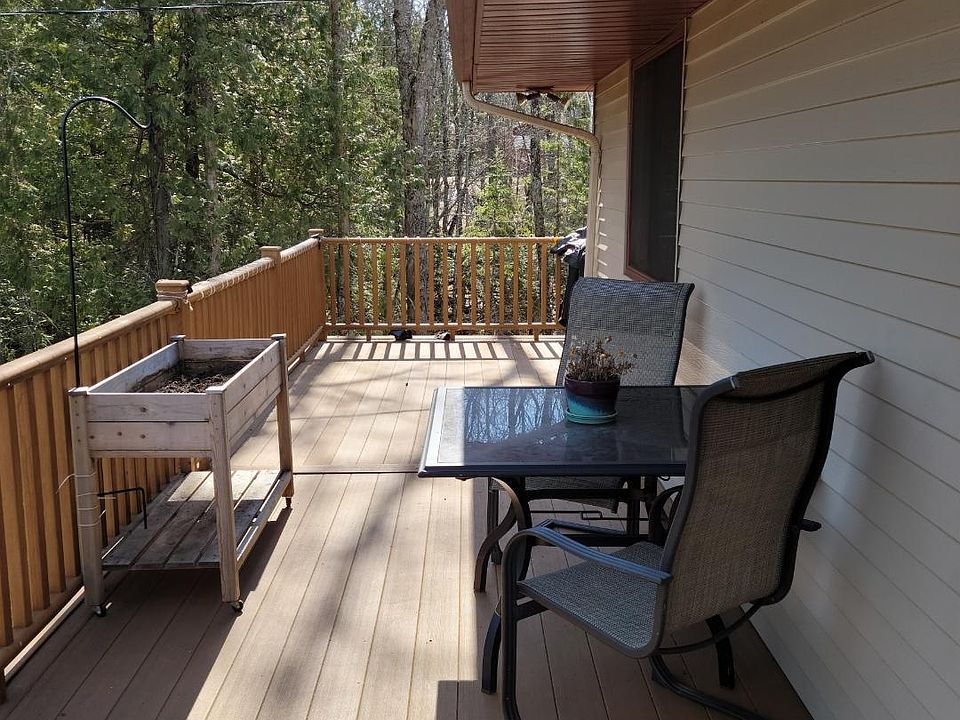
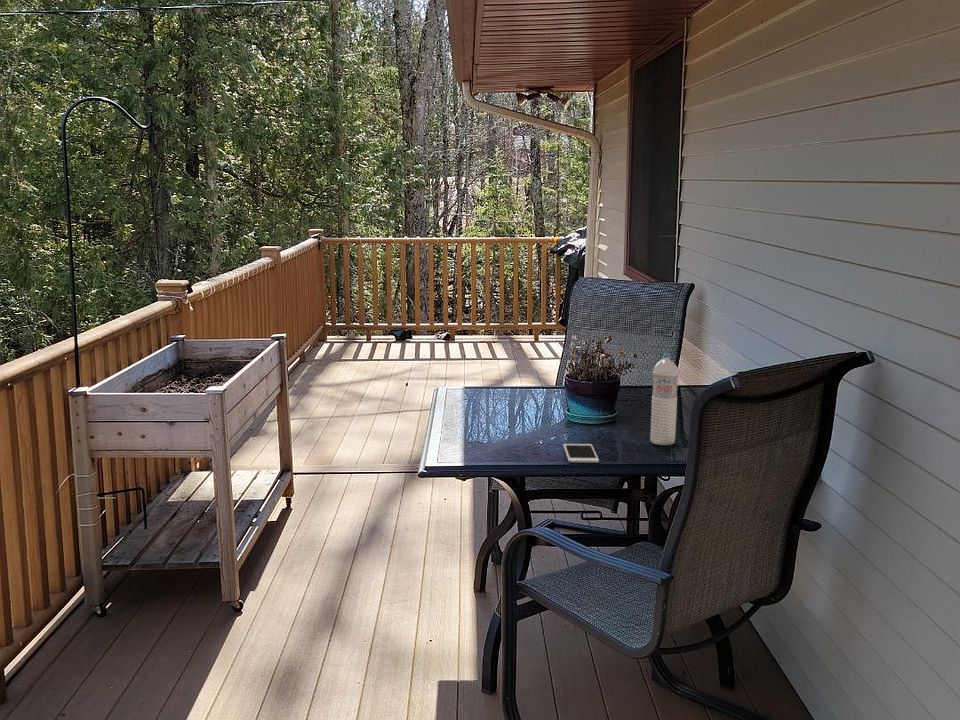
+ cell phone [562,443,600,464]
+ water bottle [649,352,679,446]
